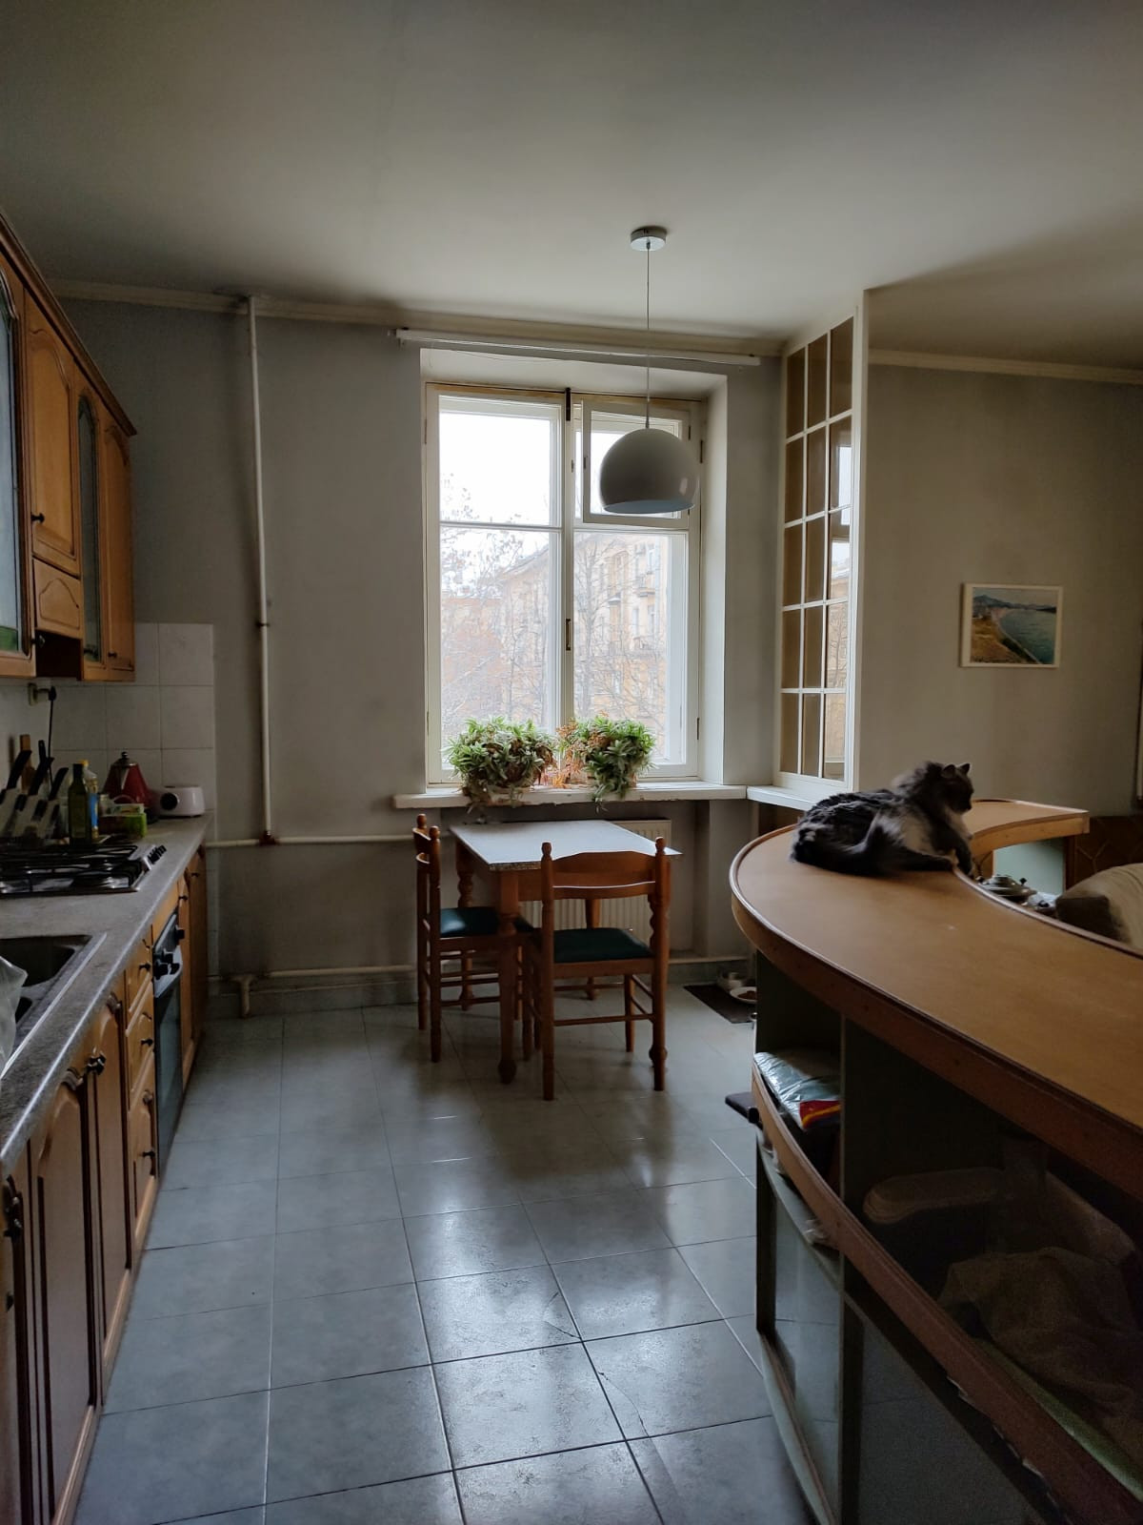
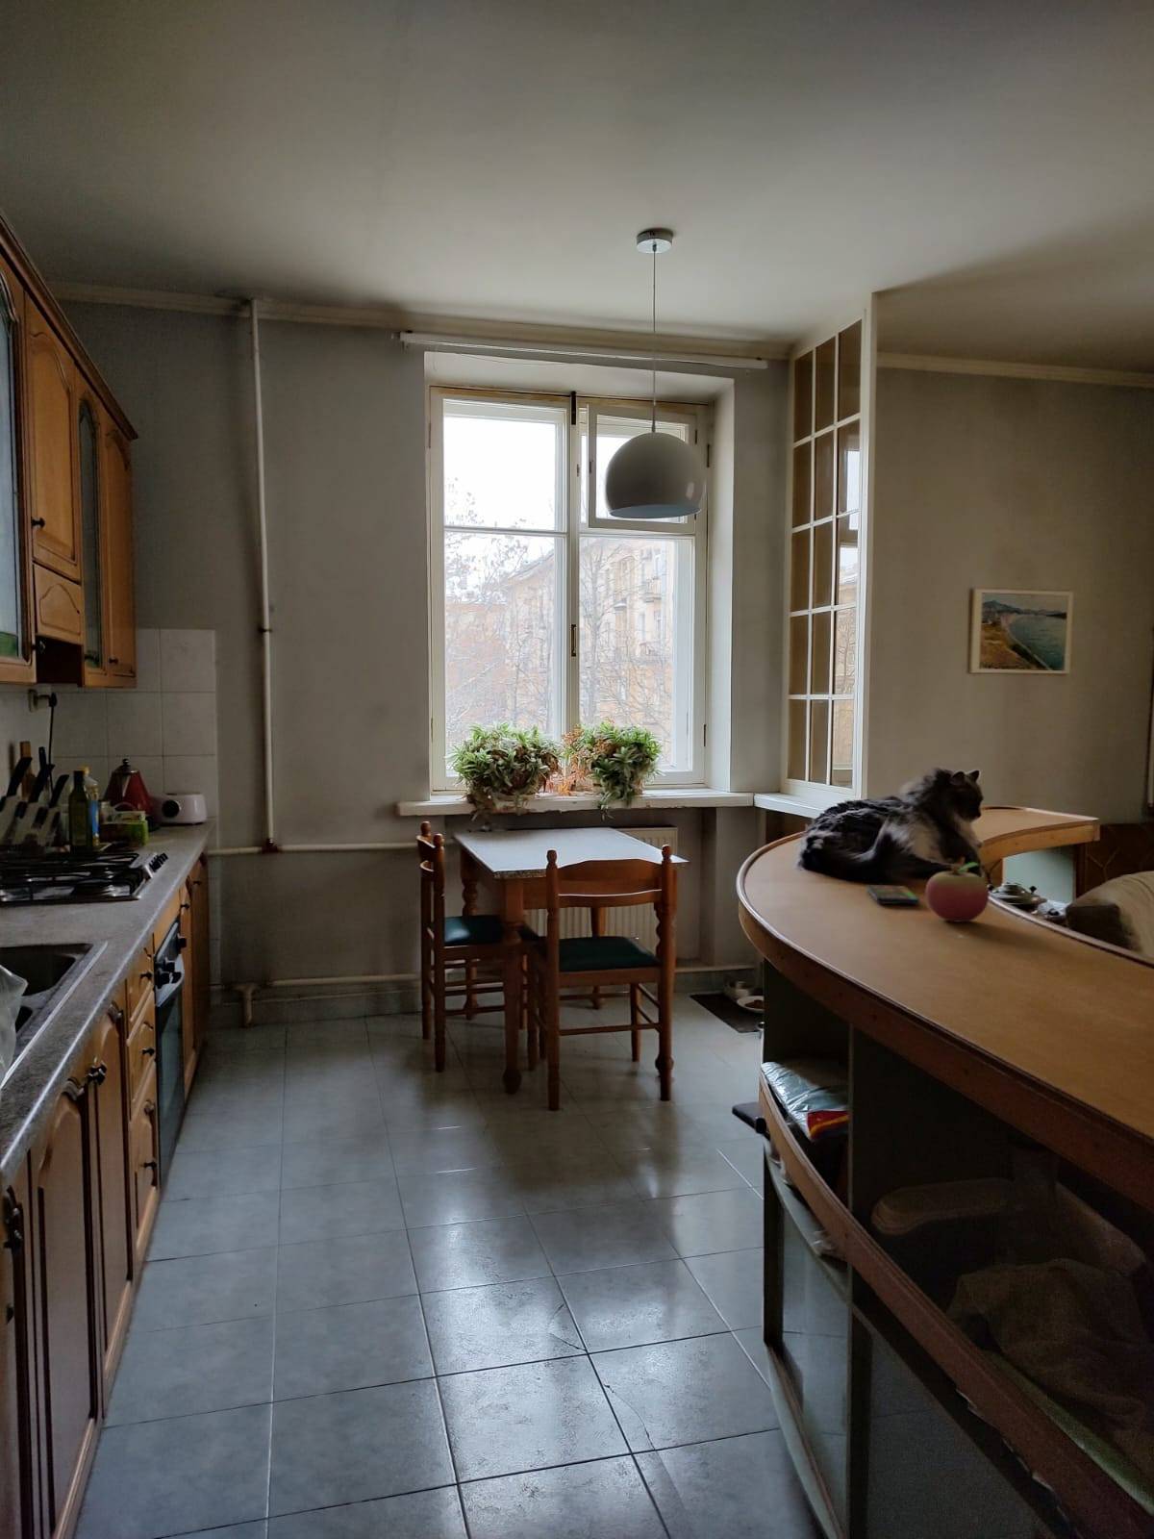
+ fruit [925,860,990,923]
+ smartphone [865,883,920,905]
